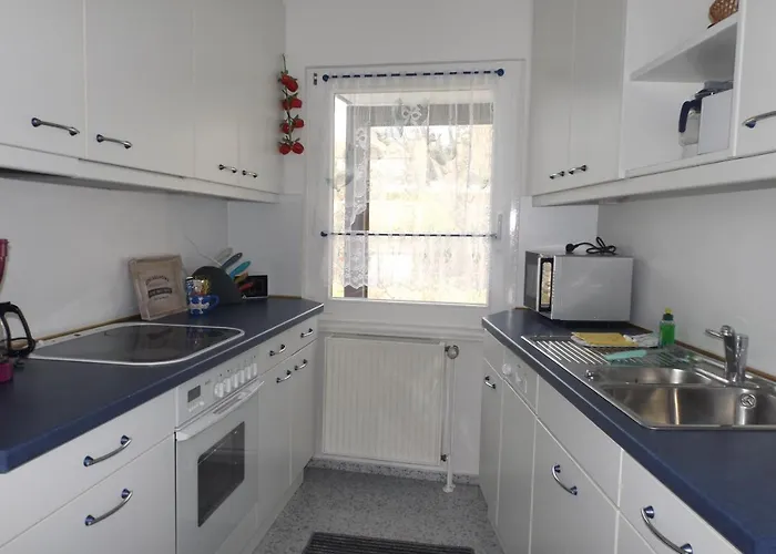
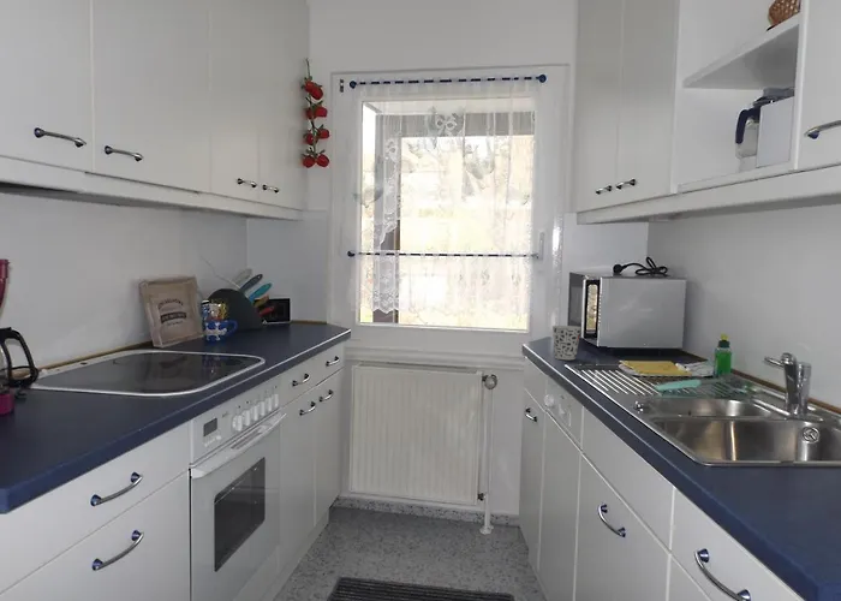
+ cup [551,325,583,361]
